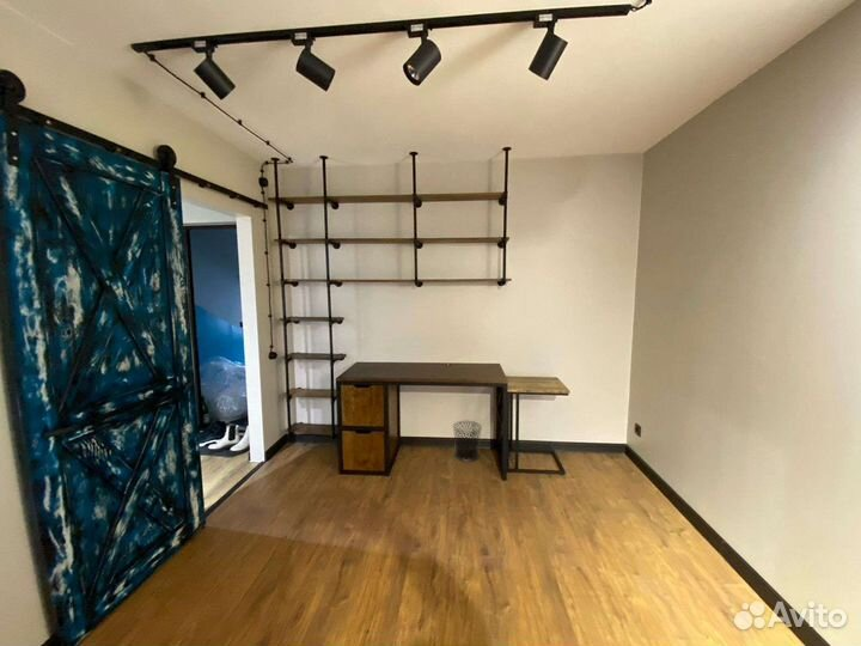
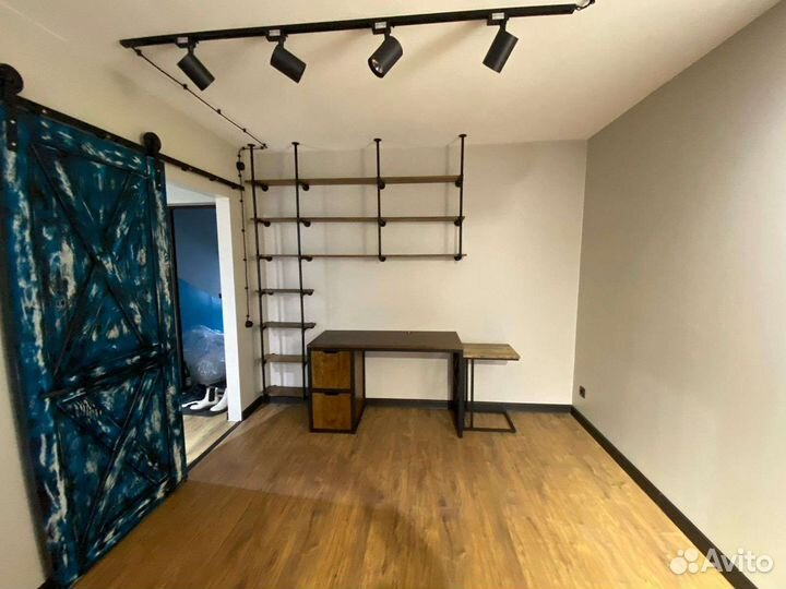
- waste bin [452,420,483,463]
